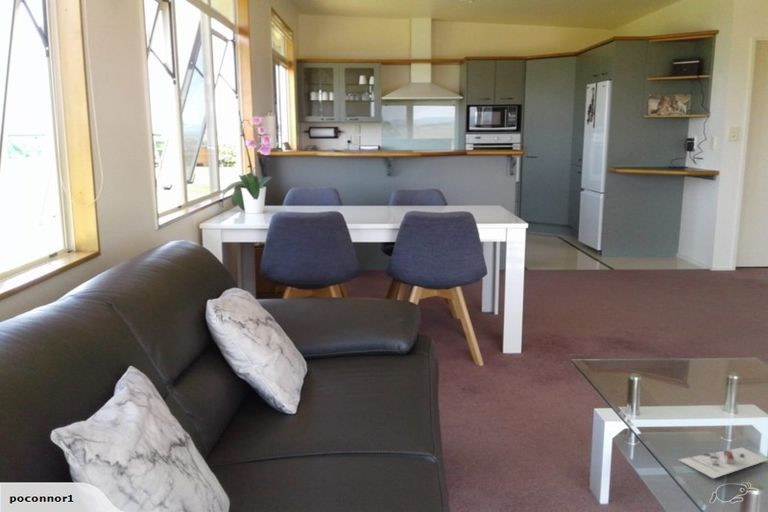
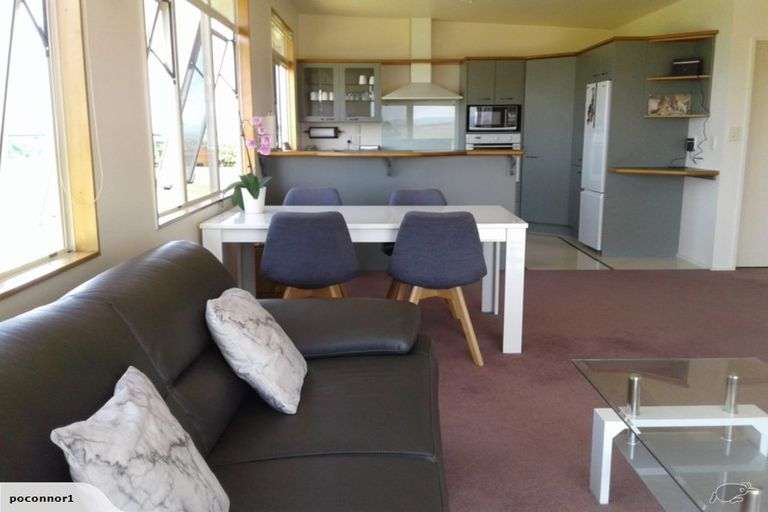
- architectural model [677,447,768,479]
